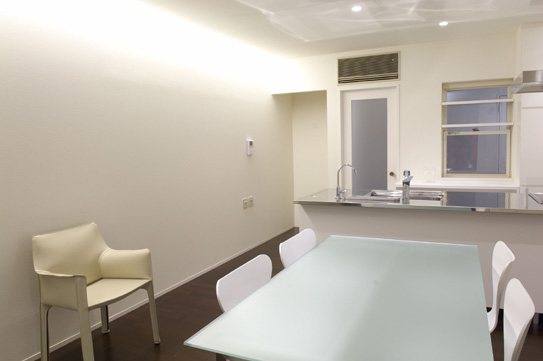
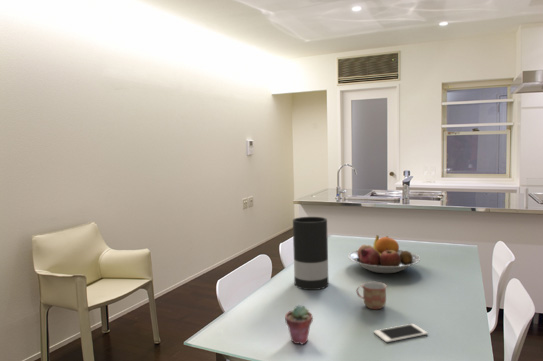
+ mug [355,281,388,310]
+ vase [292,216,330,291]
+ cell phone [373,323,428,343]
+ potted succulent [284,304,314,345]
+ fruit bowl [347,234,421,274]
